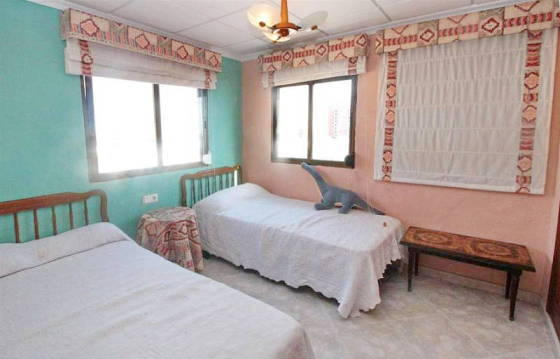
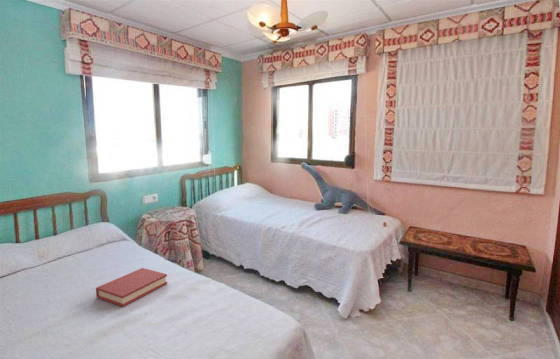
+ hardback book [95,267,168,308]
